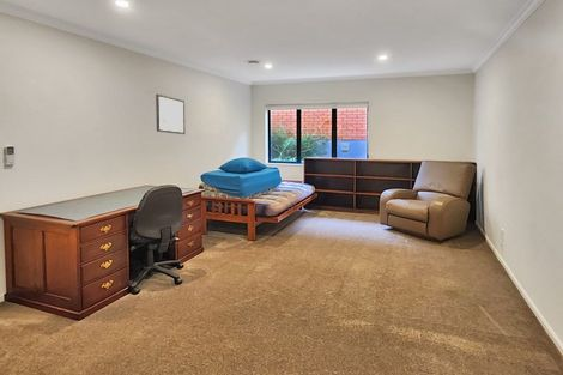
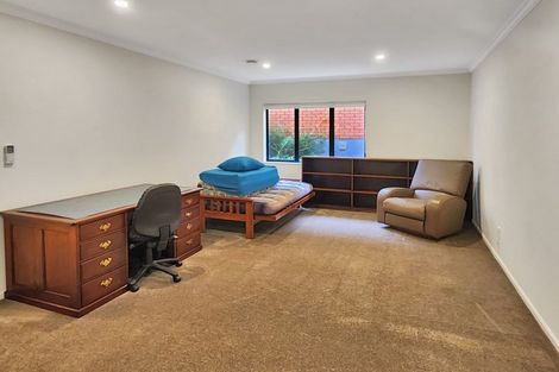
- wall art [155,93,186,135]
